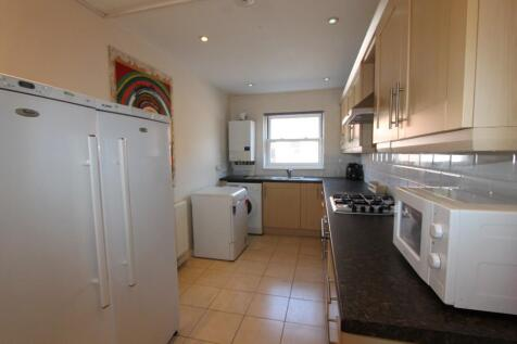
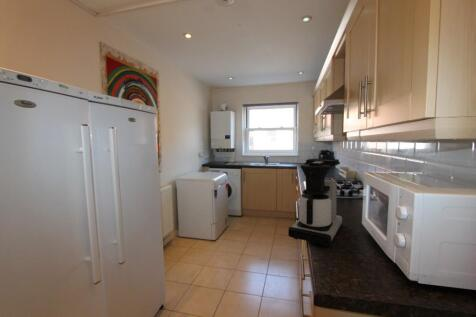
+ coffee maker [287,158,344,247]
